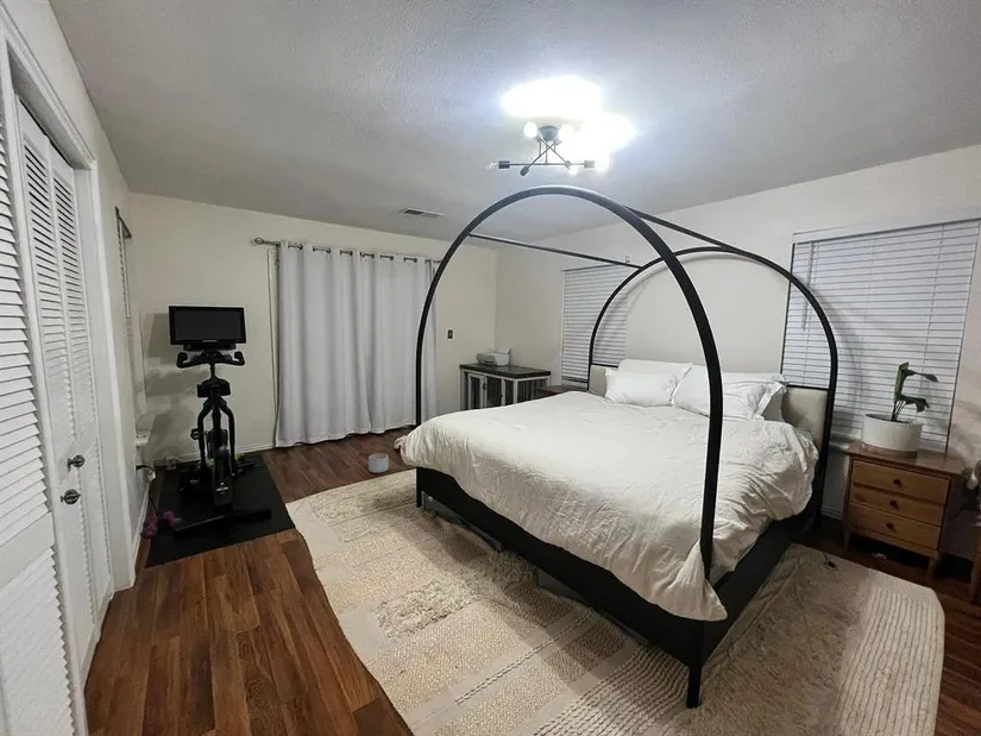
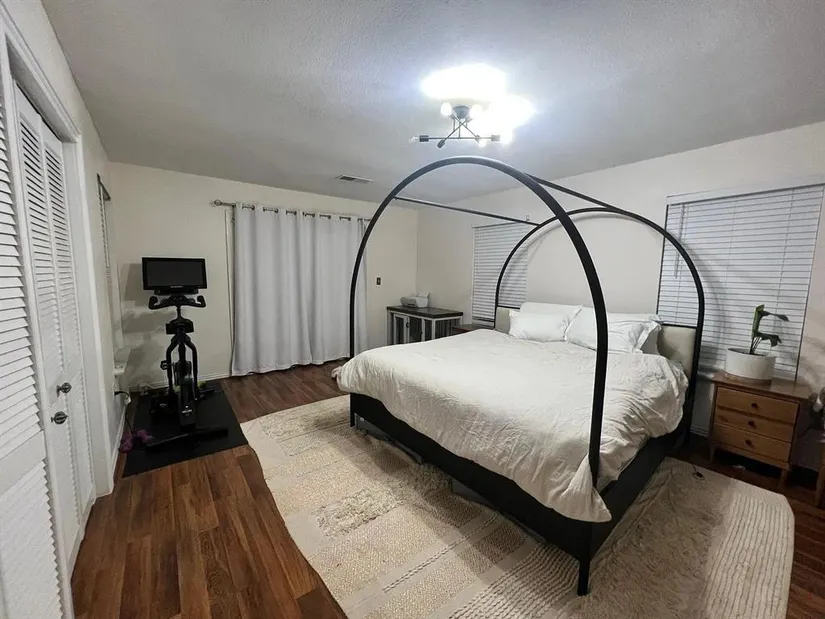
- planter [367,453,390,474]
